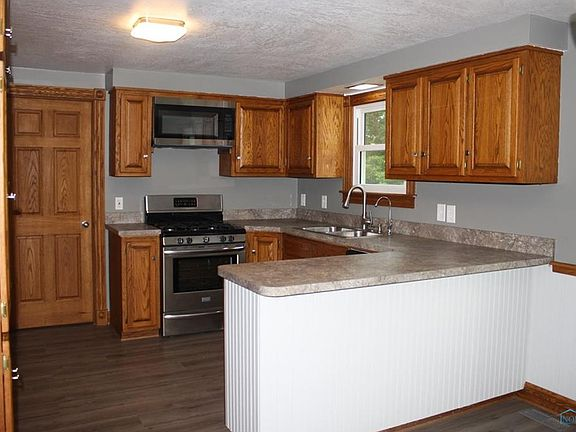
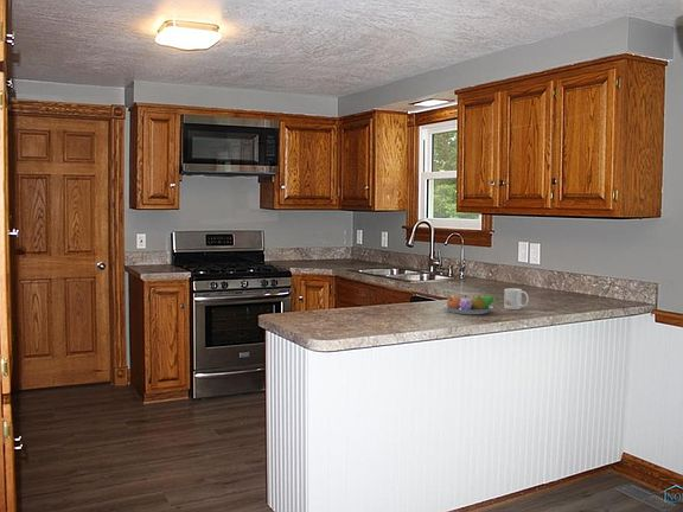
+ mug [503,287,530,311]
+ fruit bowl [442,294,500,315]
